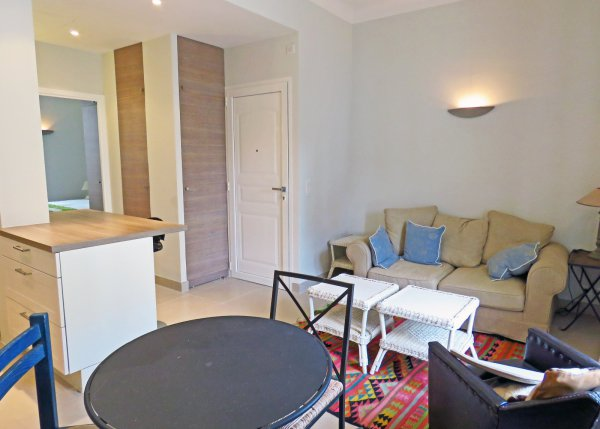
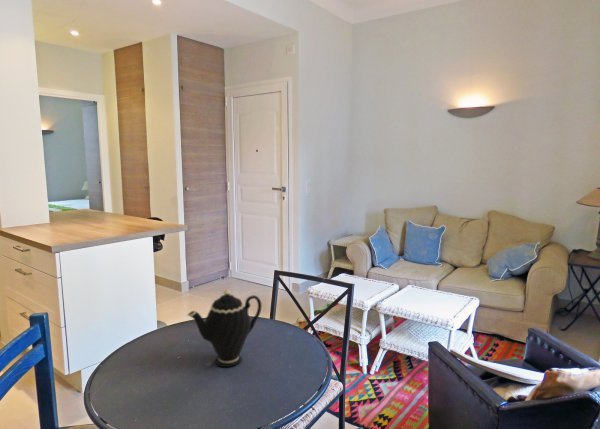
+ teapot [186,288,263,368]
